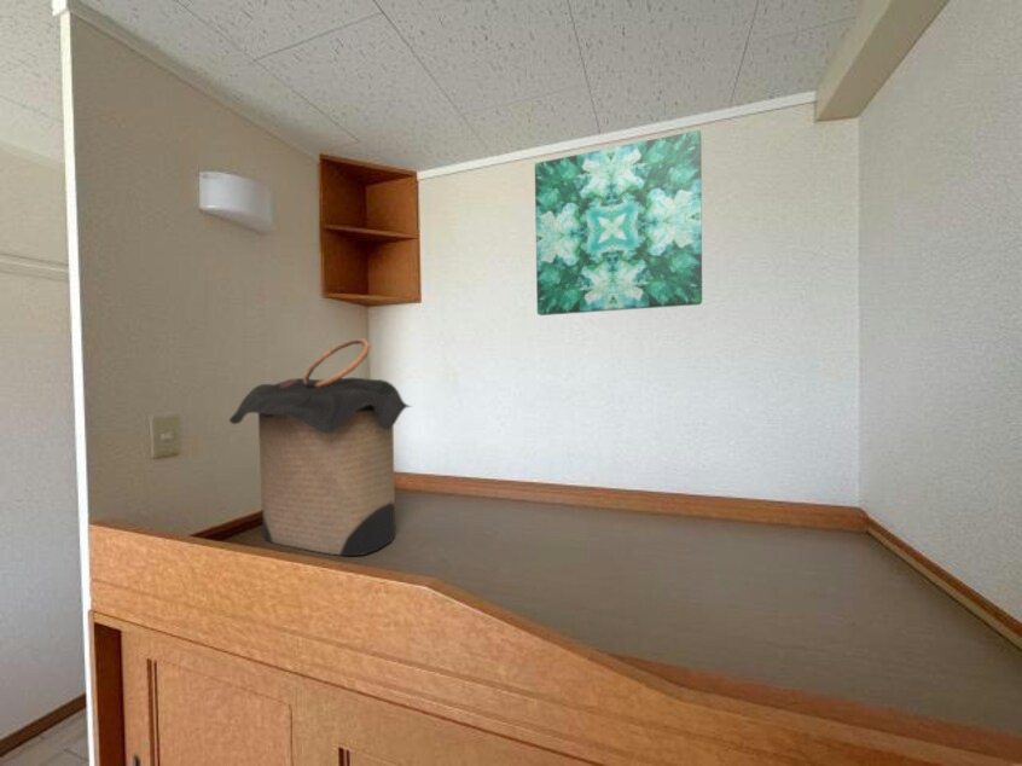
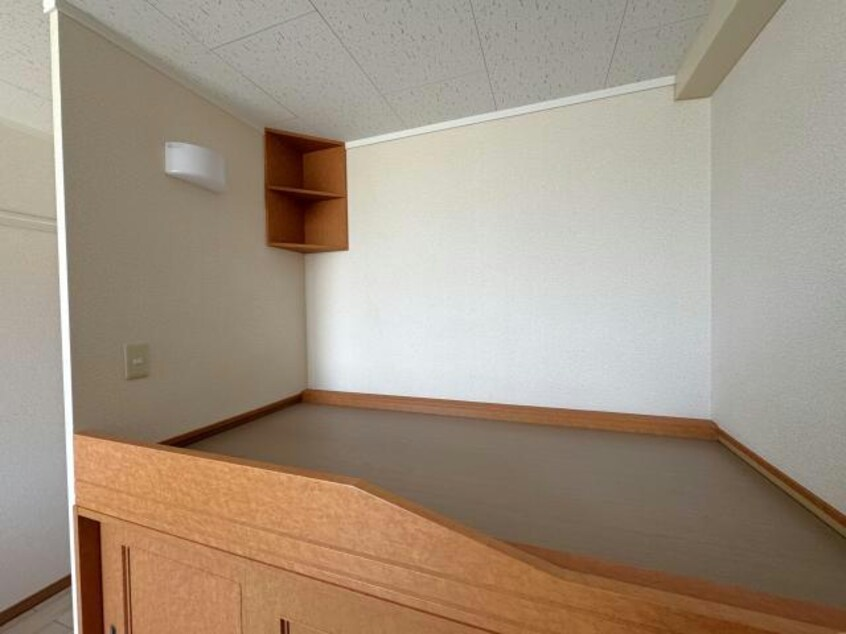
- laundry hamper [228,337,414,557]
- wall art [534,129,703,317]
